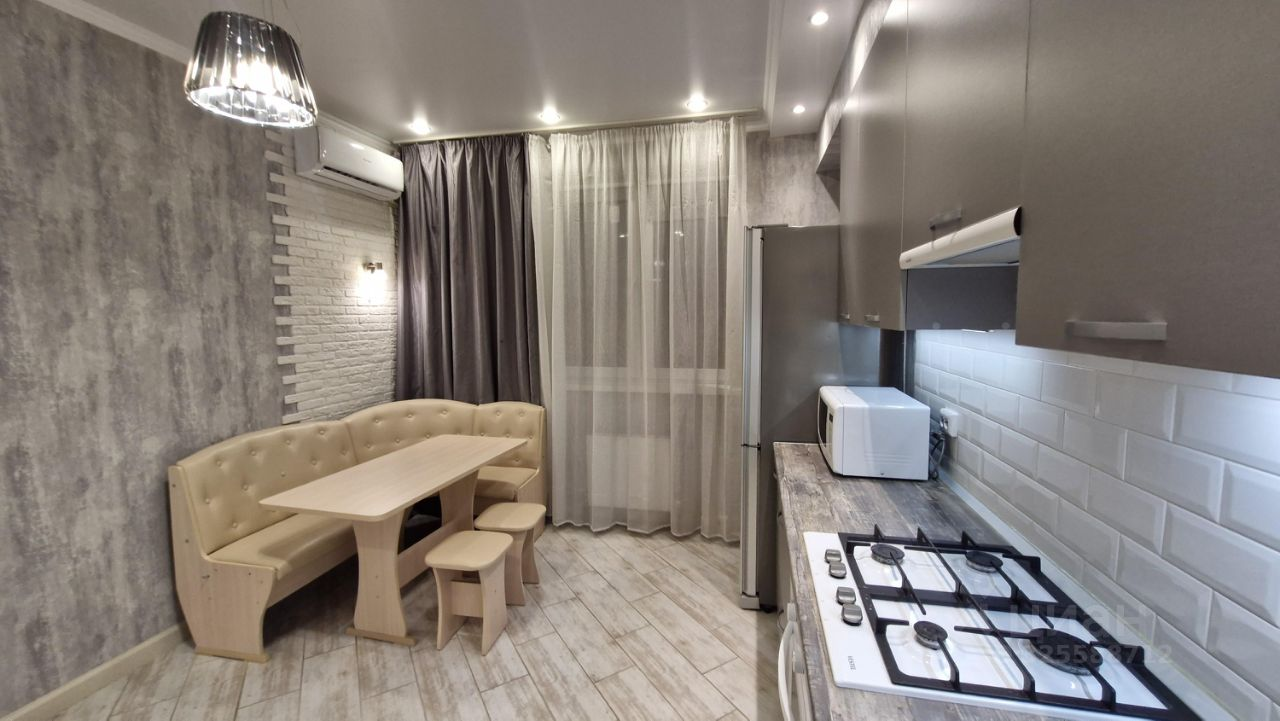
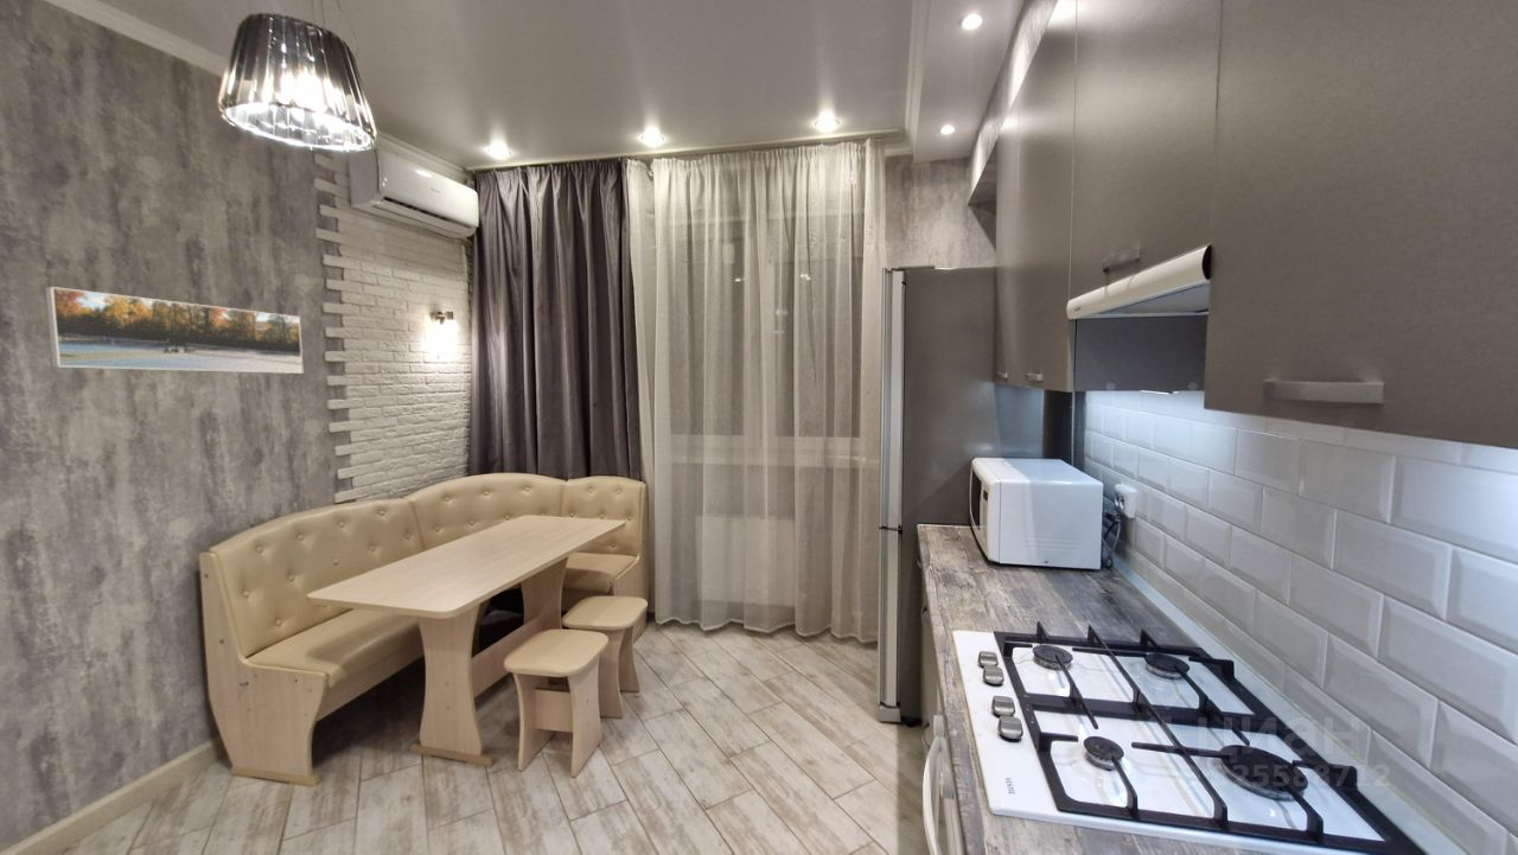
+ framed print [44,286,305,375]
